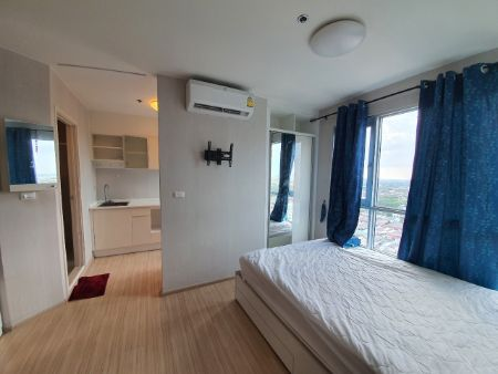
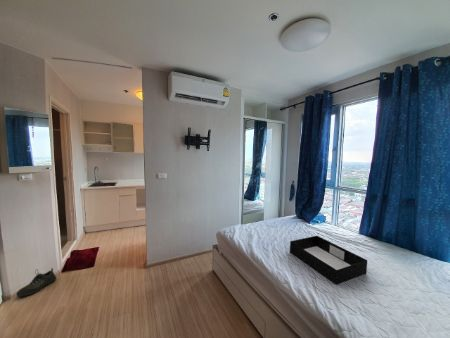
+ shoe [15,267,57,298]
+ tray [289,235,368,286]
